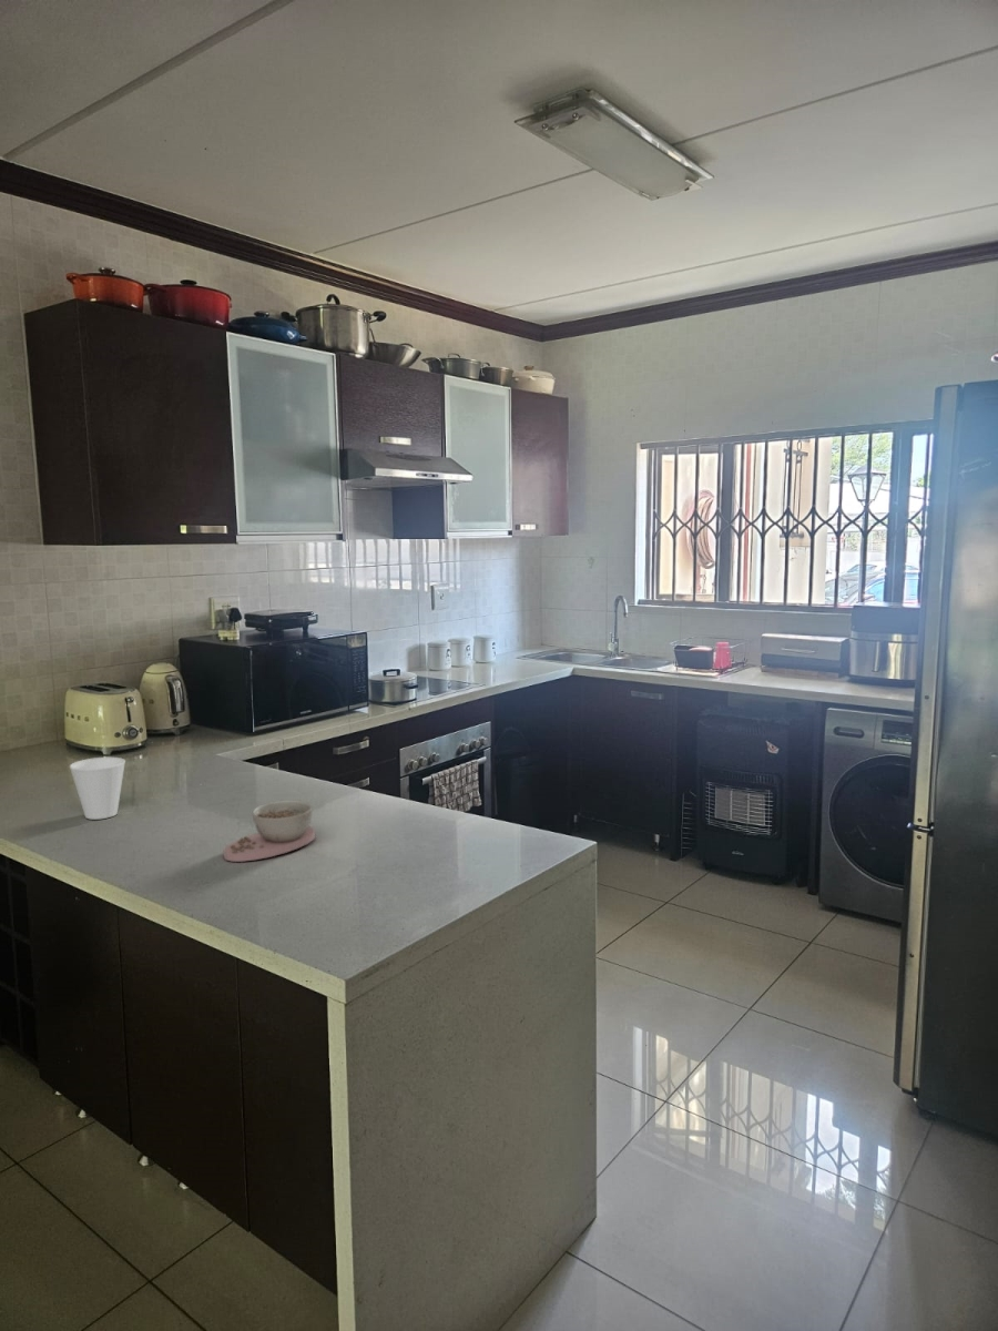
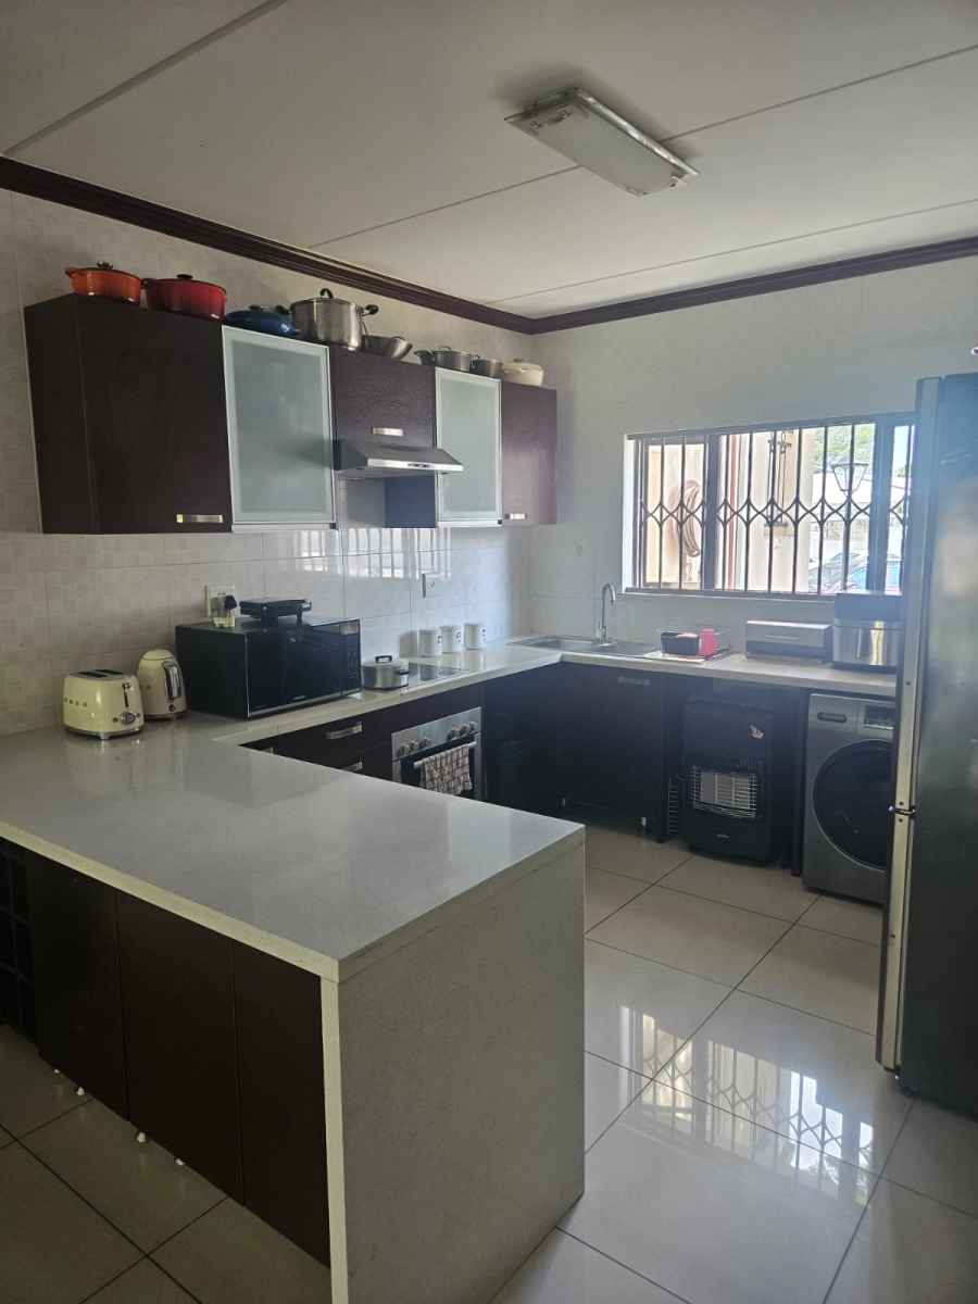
- bowl [222,799,316,863]
- cup [69,756,126,821]
